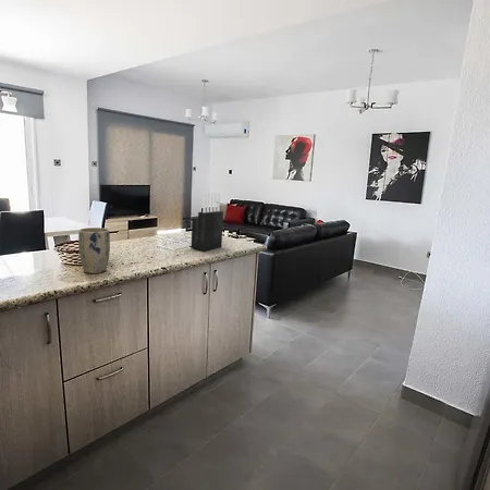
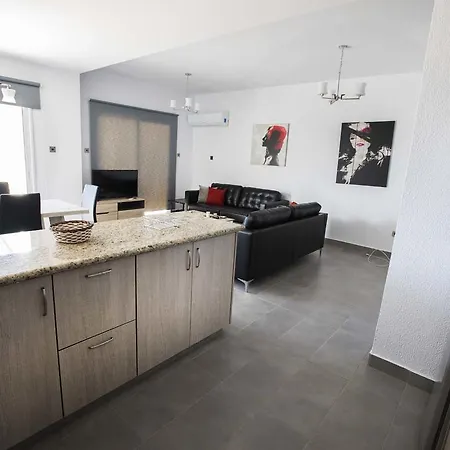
- plant pot [77,226,111,274]
- knife block [191,192,224,253]
